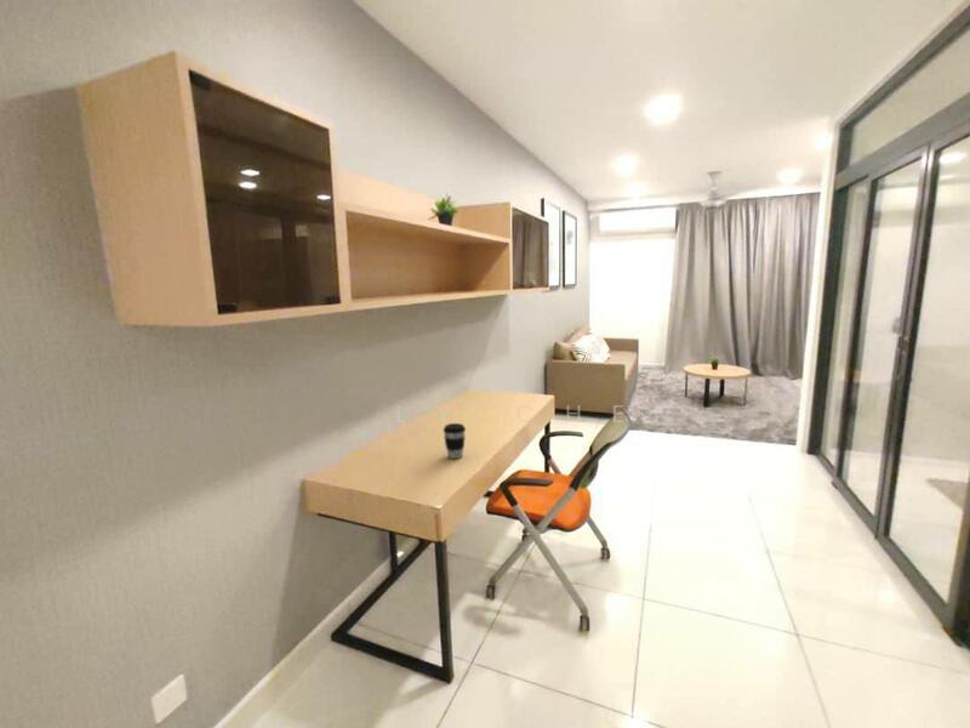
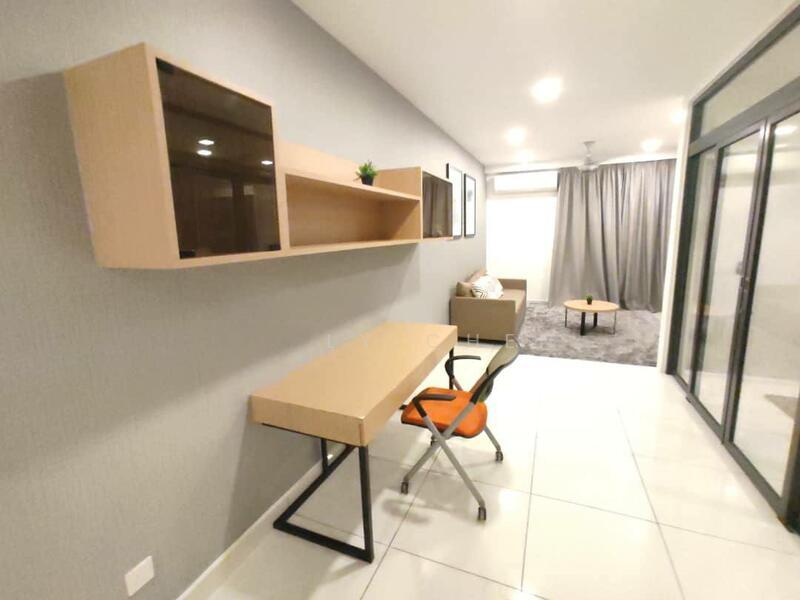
- coffee cup [443,422,467,460]
